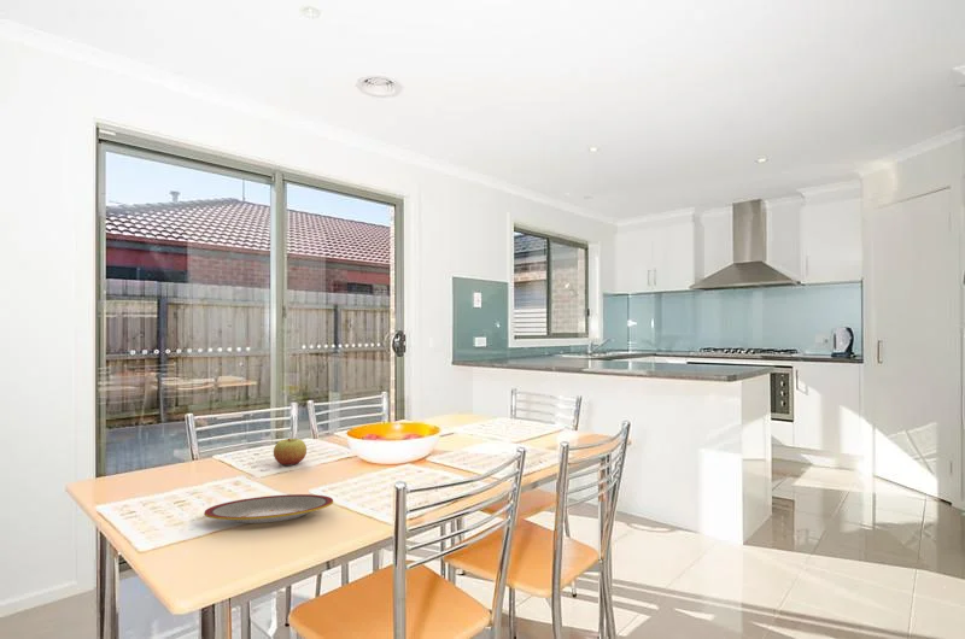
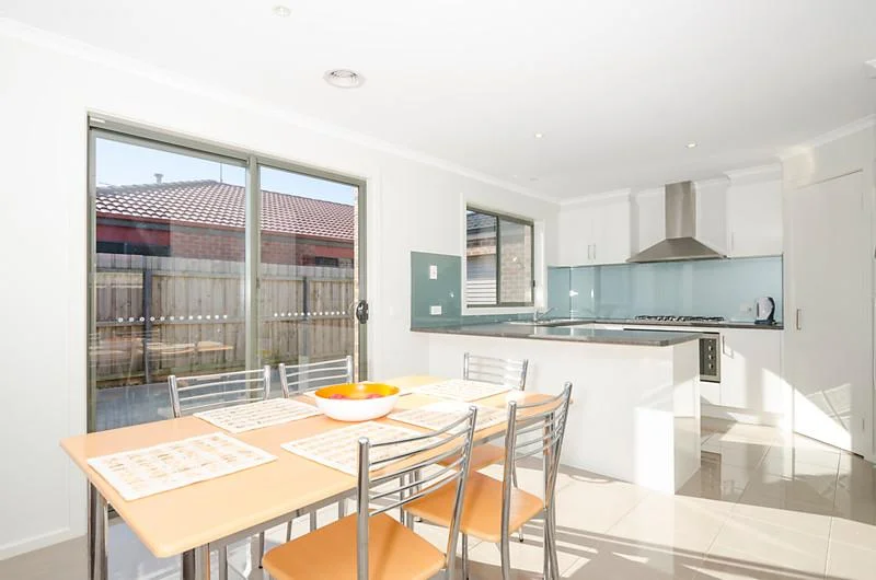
- plate [203,493,334,524]
- apple [273,438,308,467]
